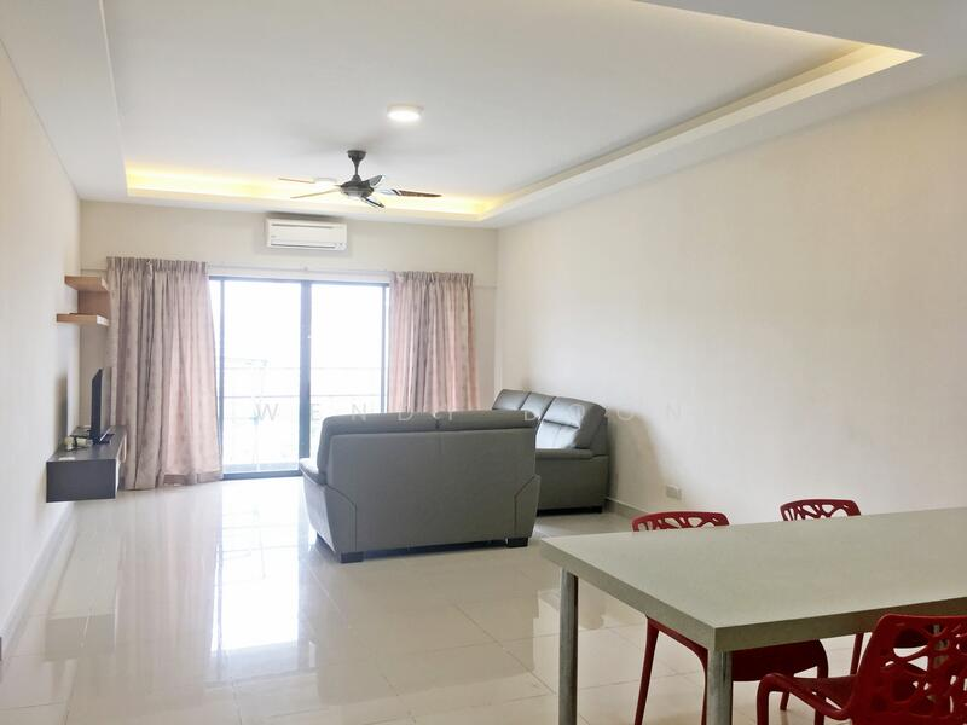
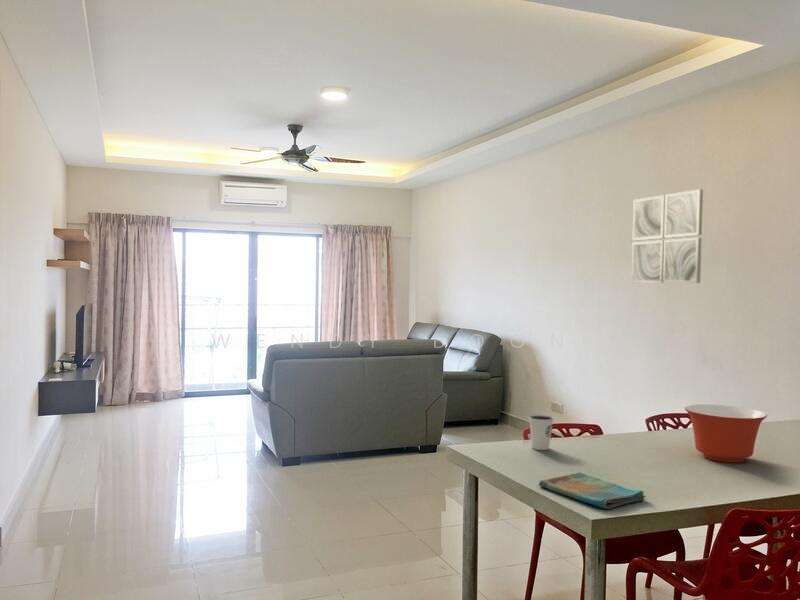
+ mixing bowl [684,403,768,463]
+ wall art [631,188,704,284]
+ dixie cup [528,414,555,451]
+ dish towel [538,471,647,510]
